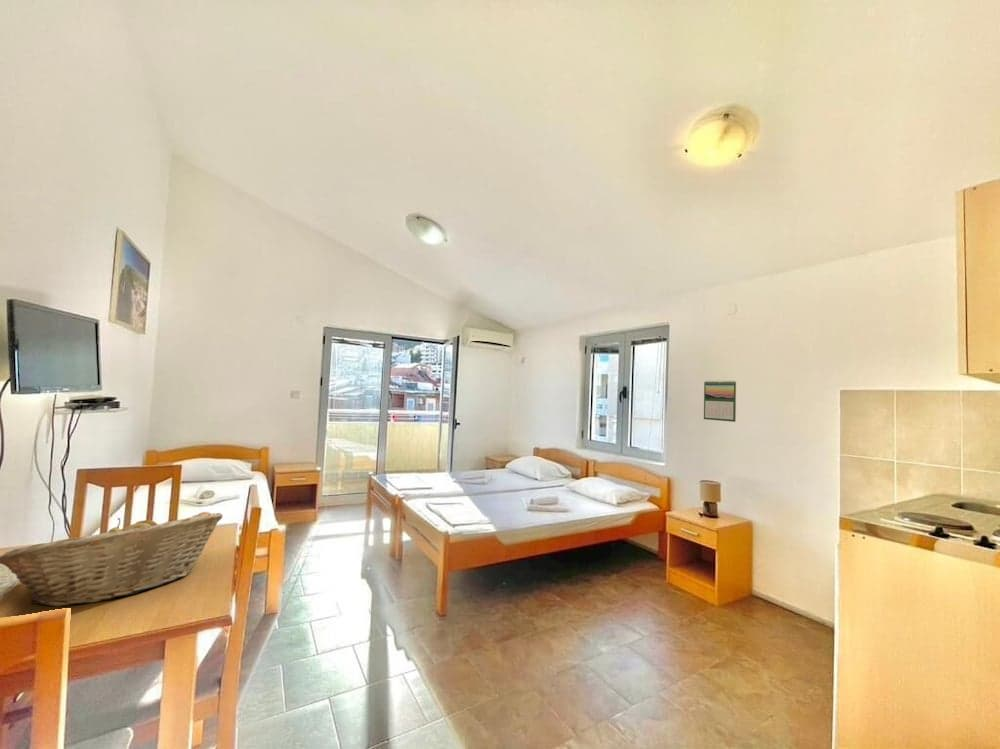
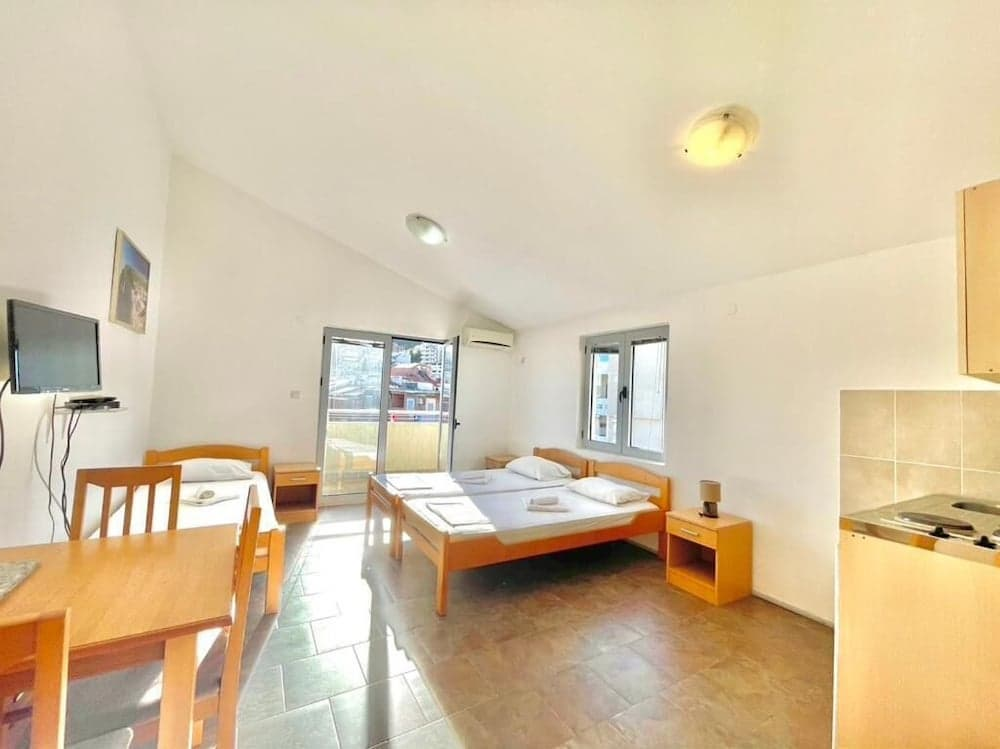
- calendar [703,379,737,423]
- fruit basket [0,511,224,607]
